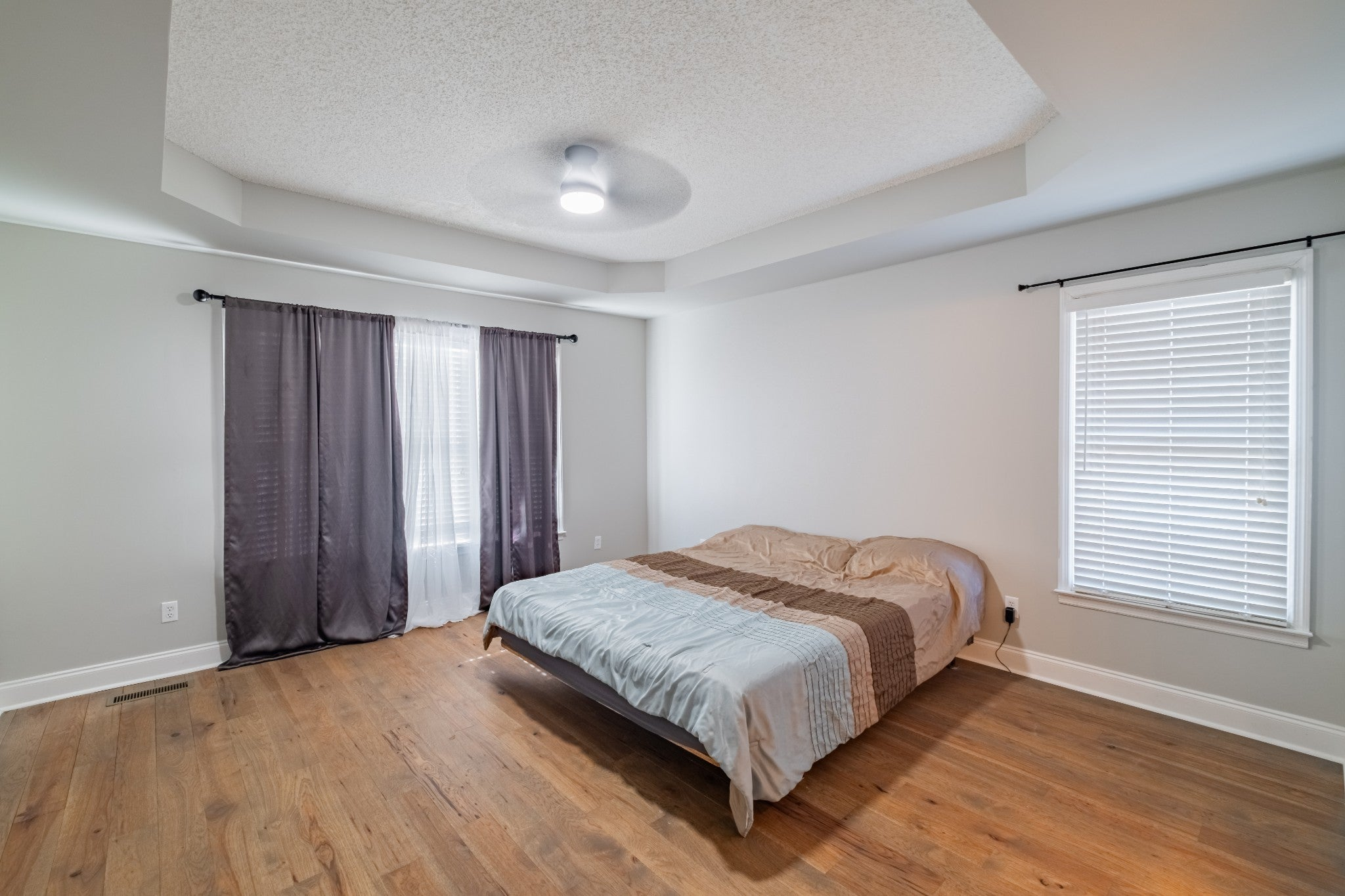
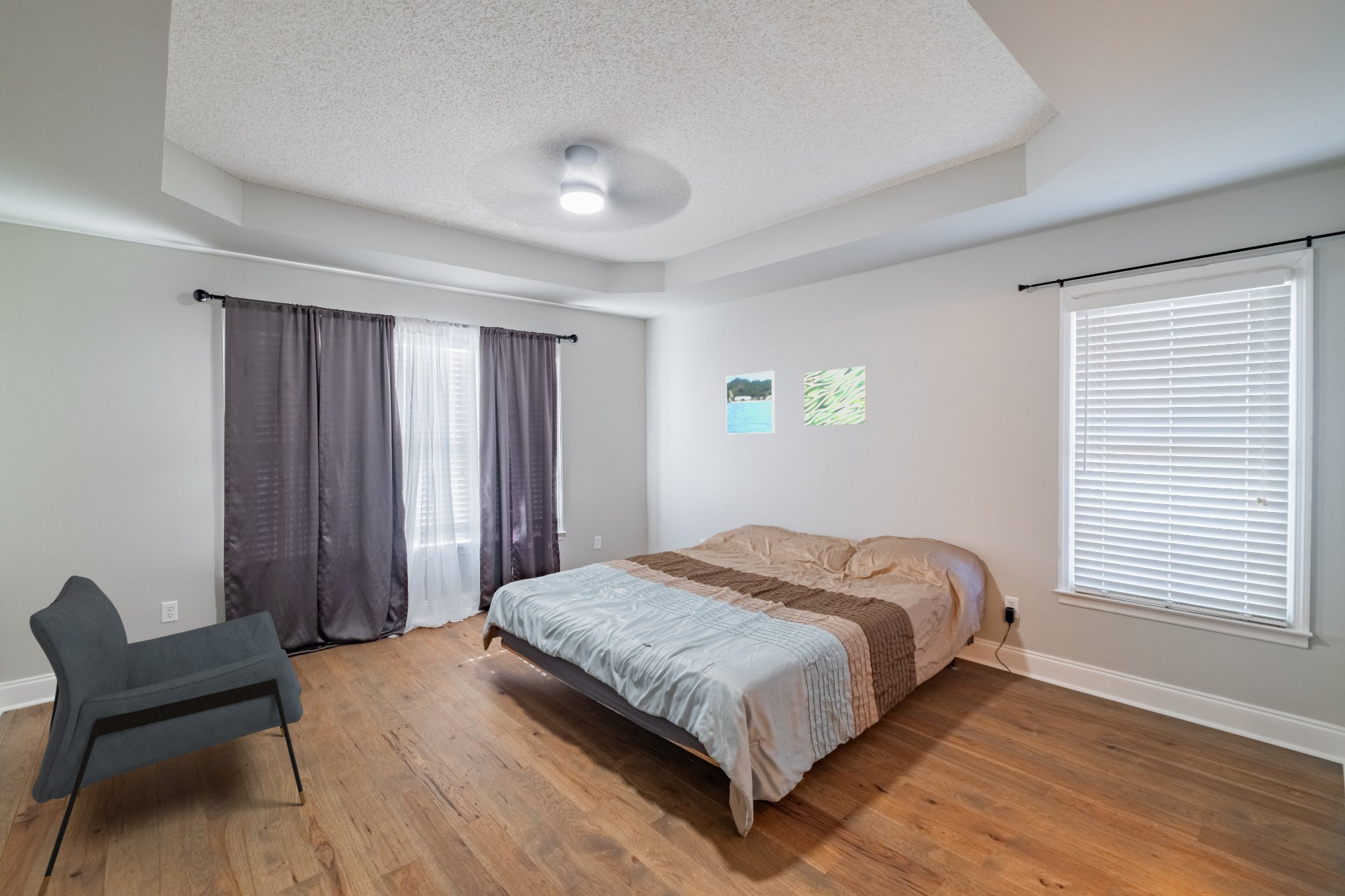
+ chair [29,575,307,896]
+ wall art [804,365,866,427]
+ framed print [726,370,776,435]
